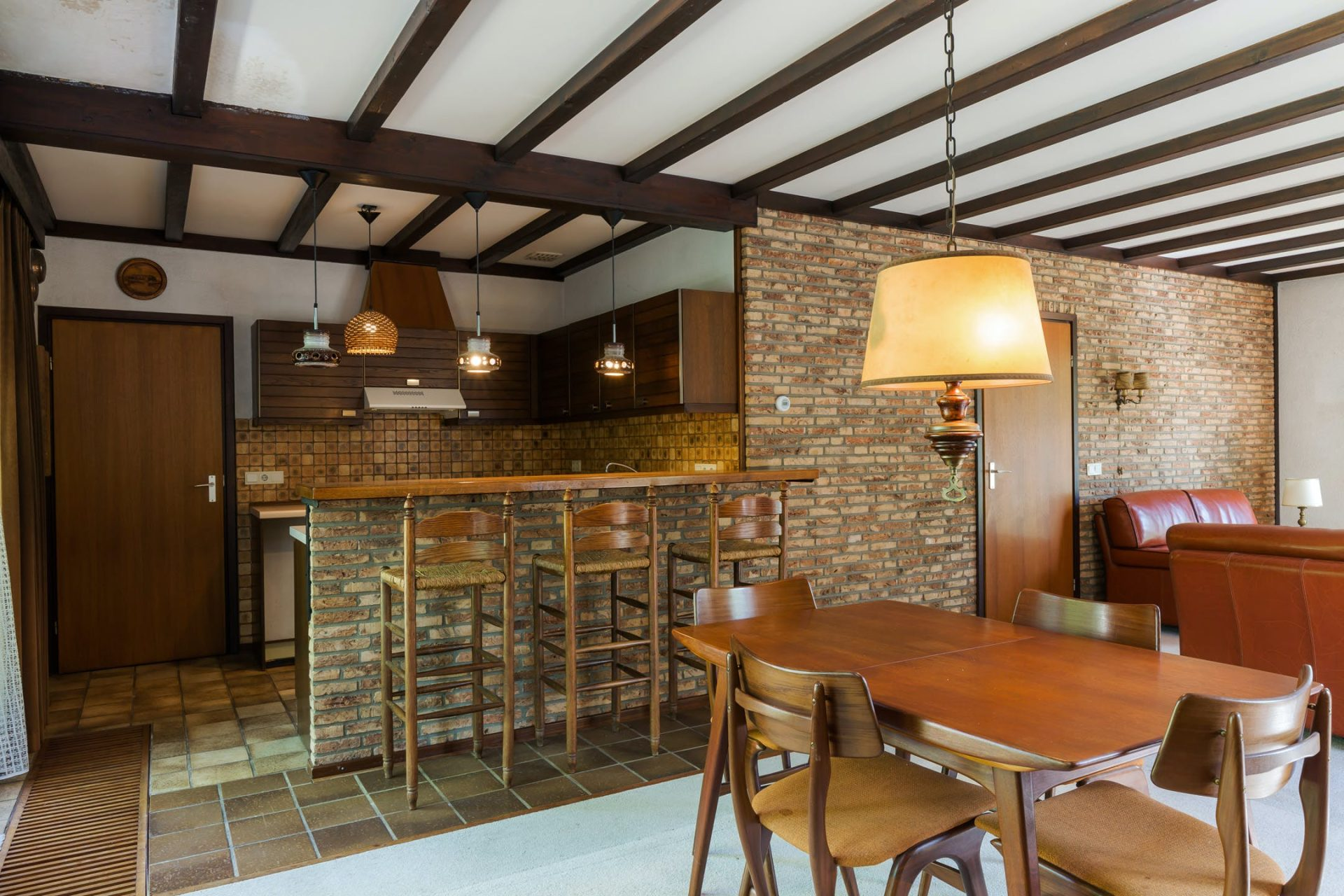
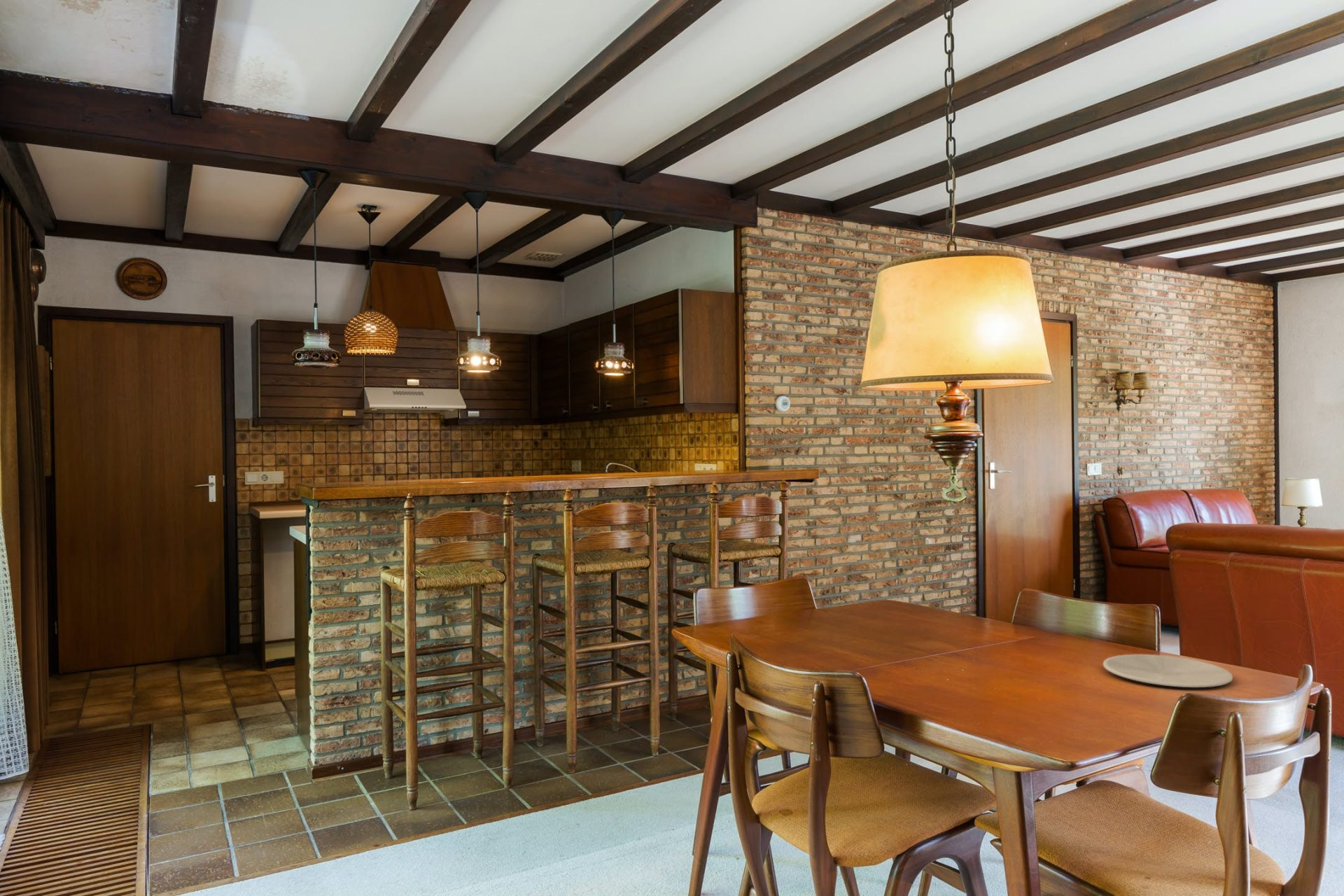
+ plate [1103,654,1233,688]
